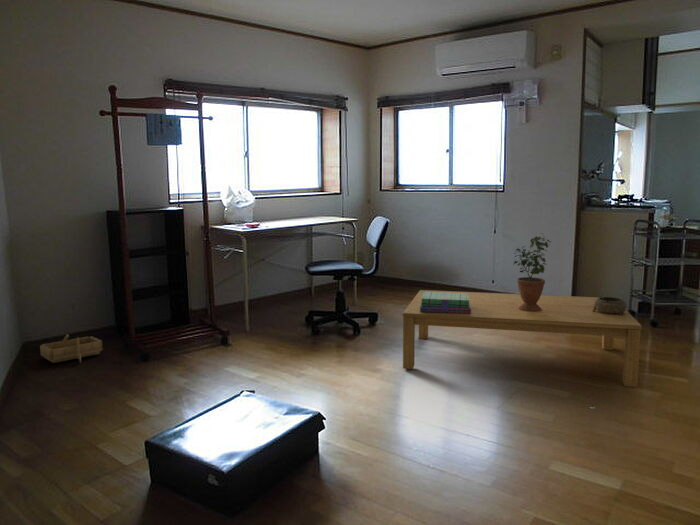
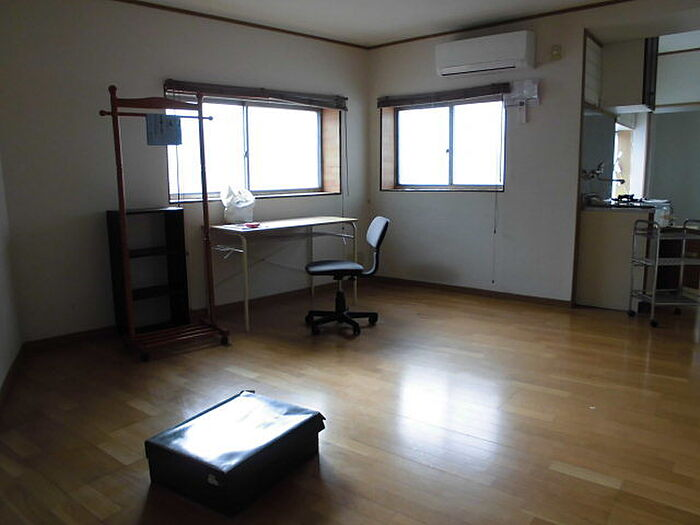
- stack of books [420,292,471,314]
- coffee table [402,289,643,388]
- decorative bowl [592,296,627,315]
- wooden boat [39,333,104,364]
- potted plant [512,232,552,312]
